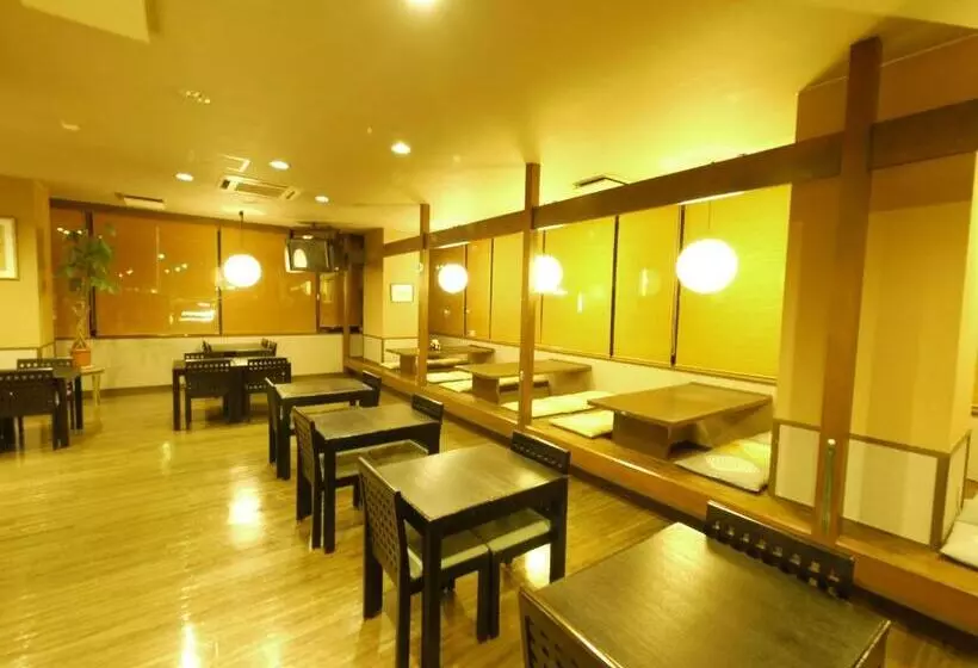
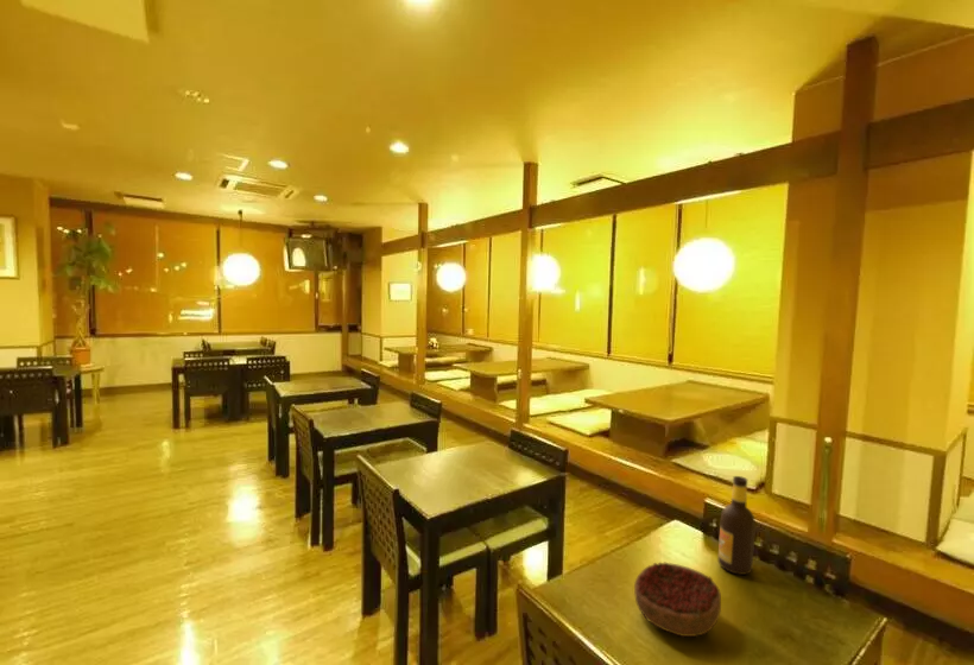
+ decorative bowl [633,562,722,638]
+ soda bottle [717,475,757,576]
